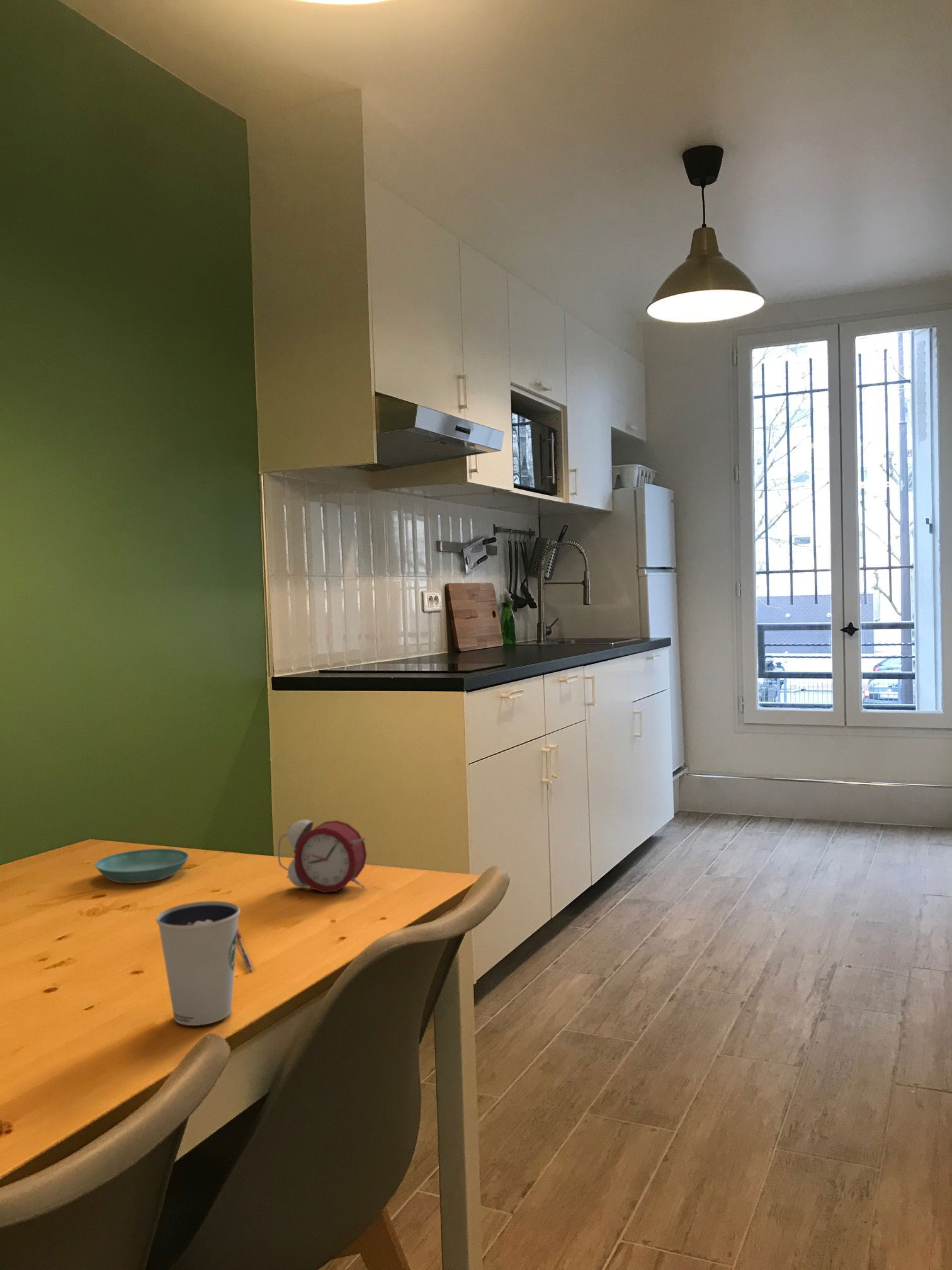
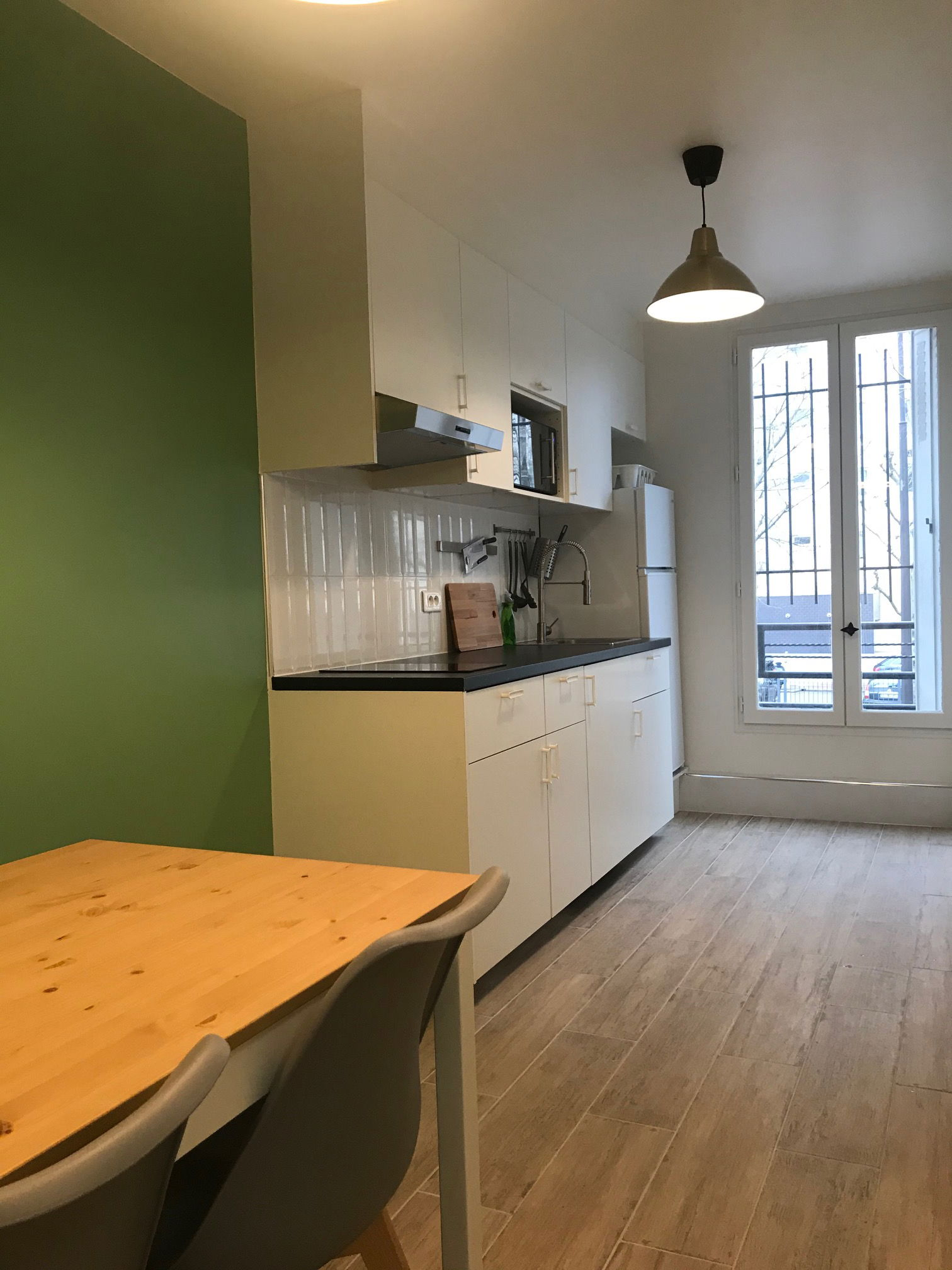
- dixie cup [156,900,241,1026]
- pen [236,928,256,972]
- saucer [94,848,190,884]
- alarm clock [278,819,368,893]
